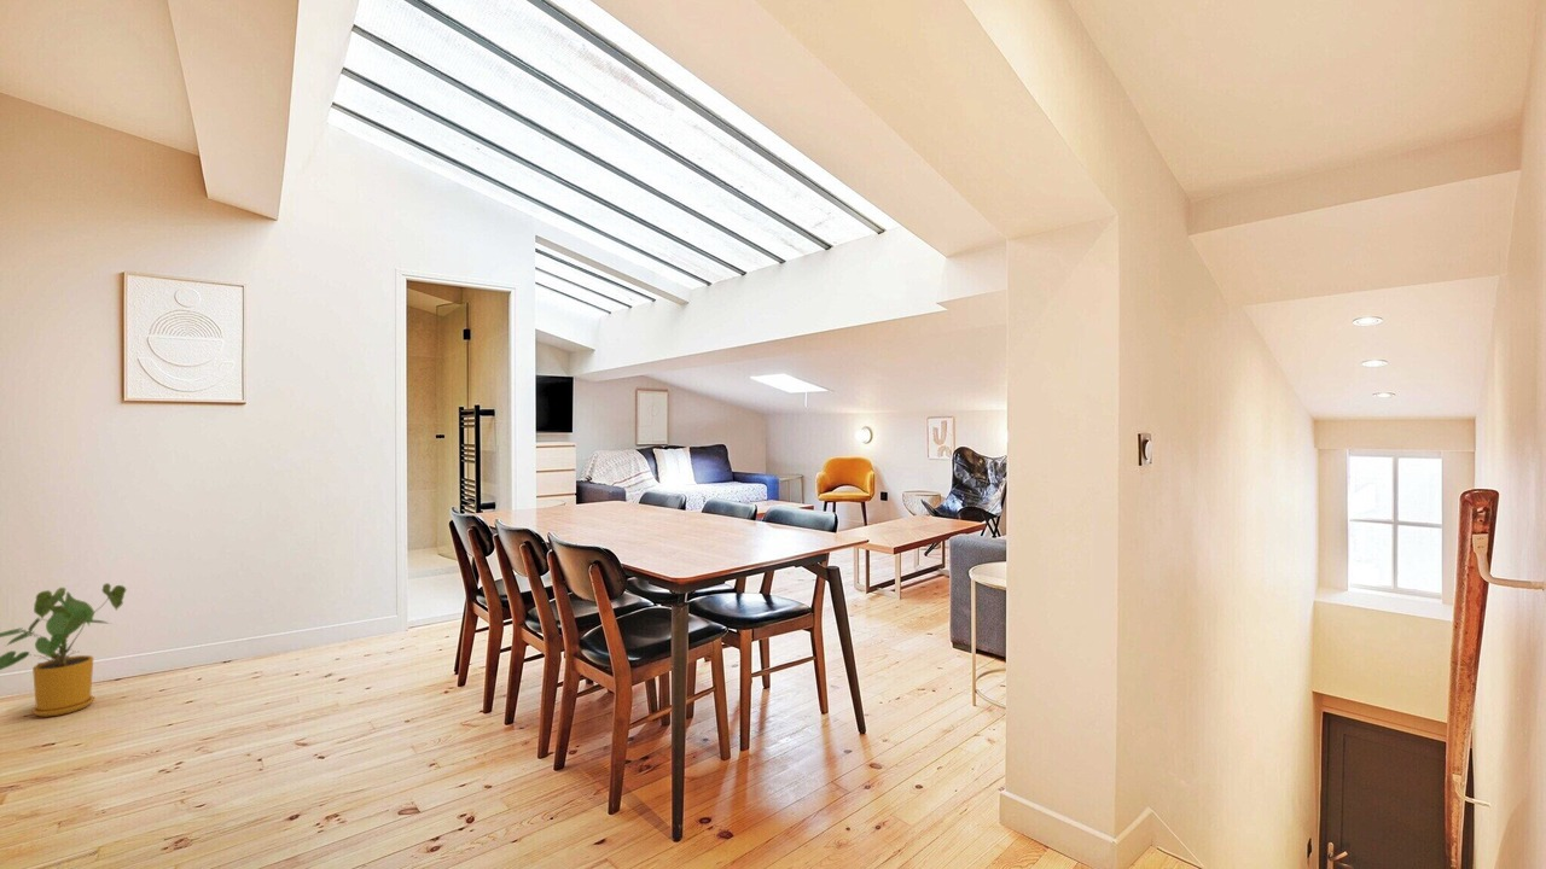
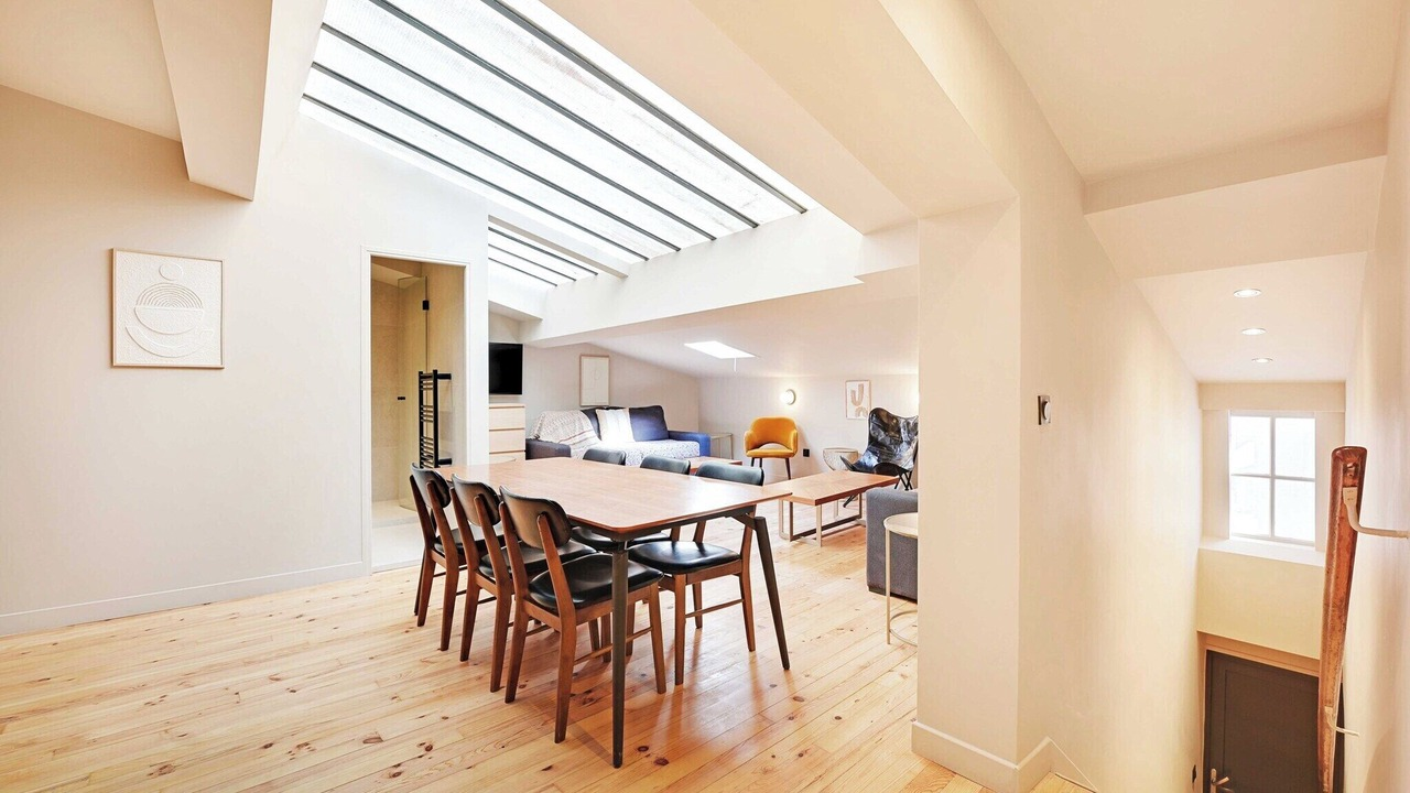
- house plant [0,582,127,718]
